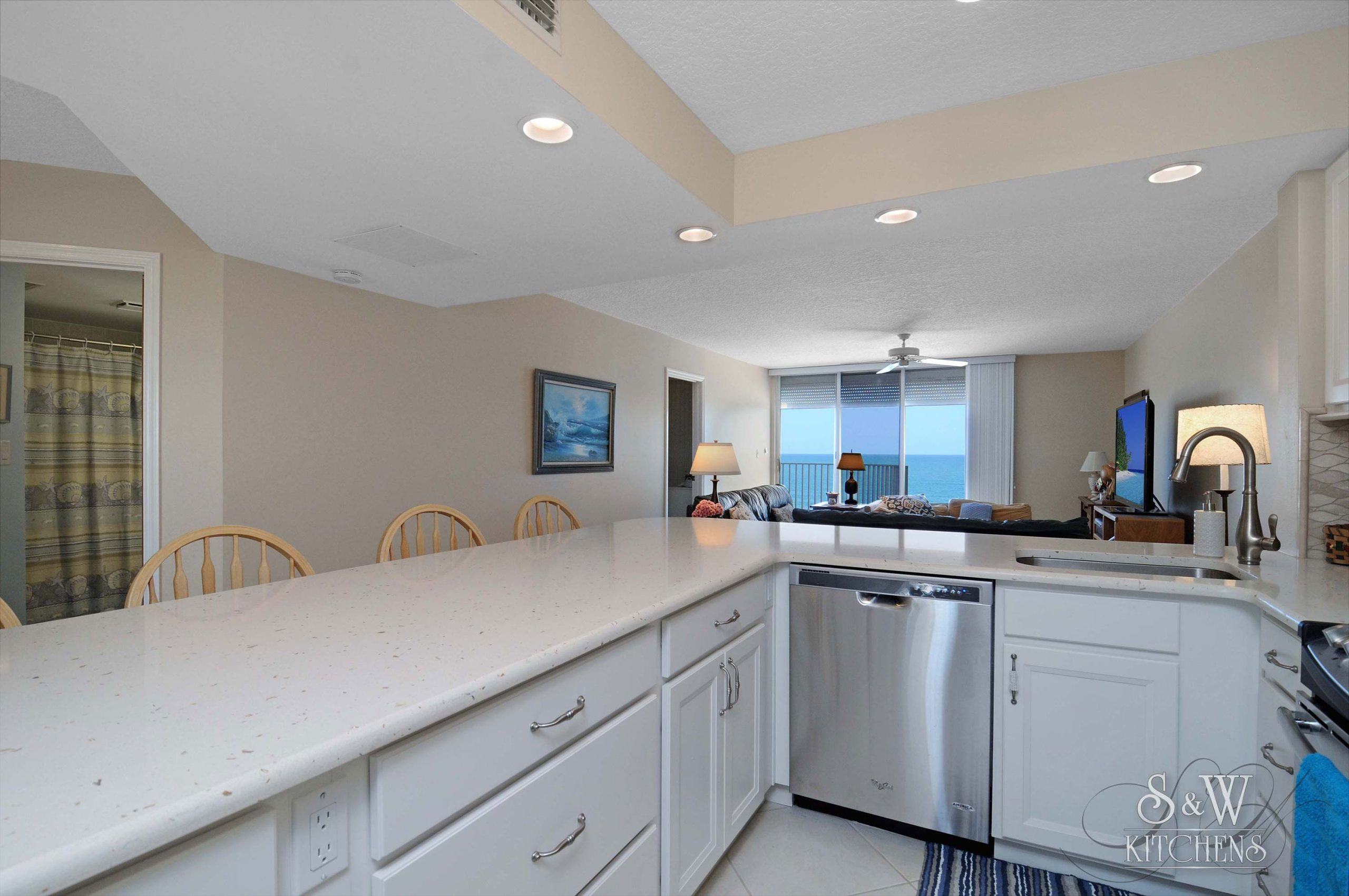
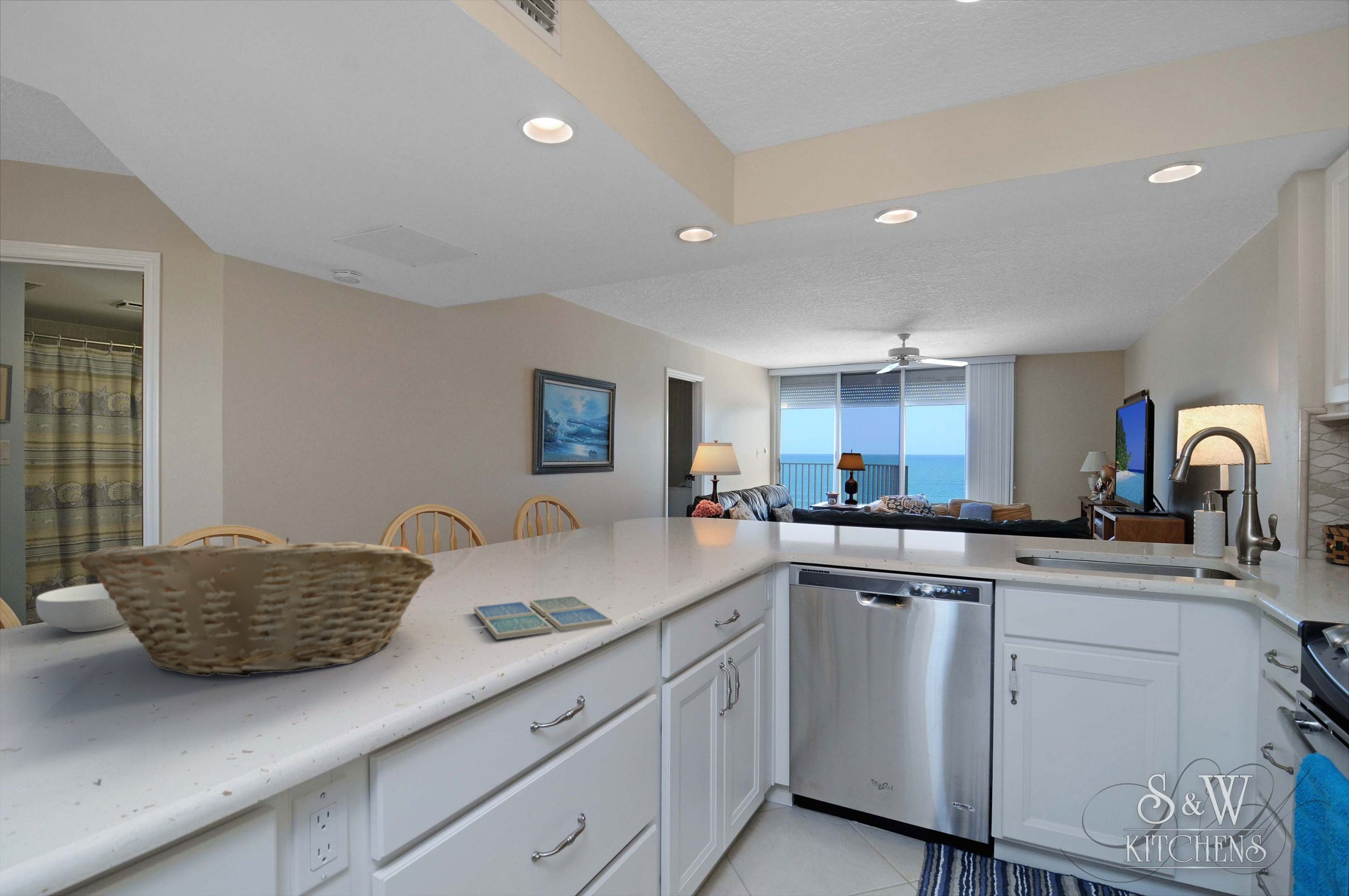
+ drink coaster [473,595,613,640]
+ cereal bowl [35,583,125,633]
+ fruit basket [79,537,436,677]
